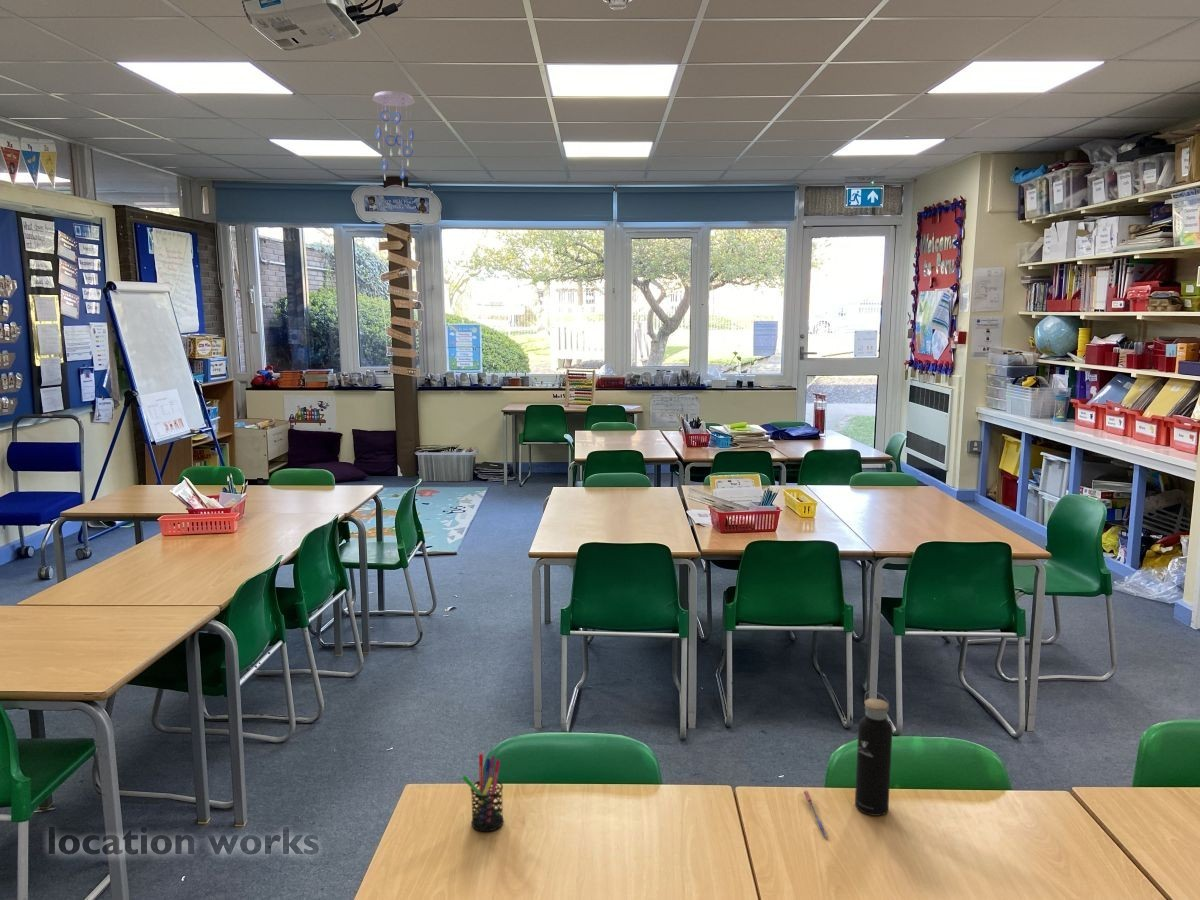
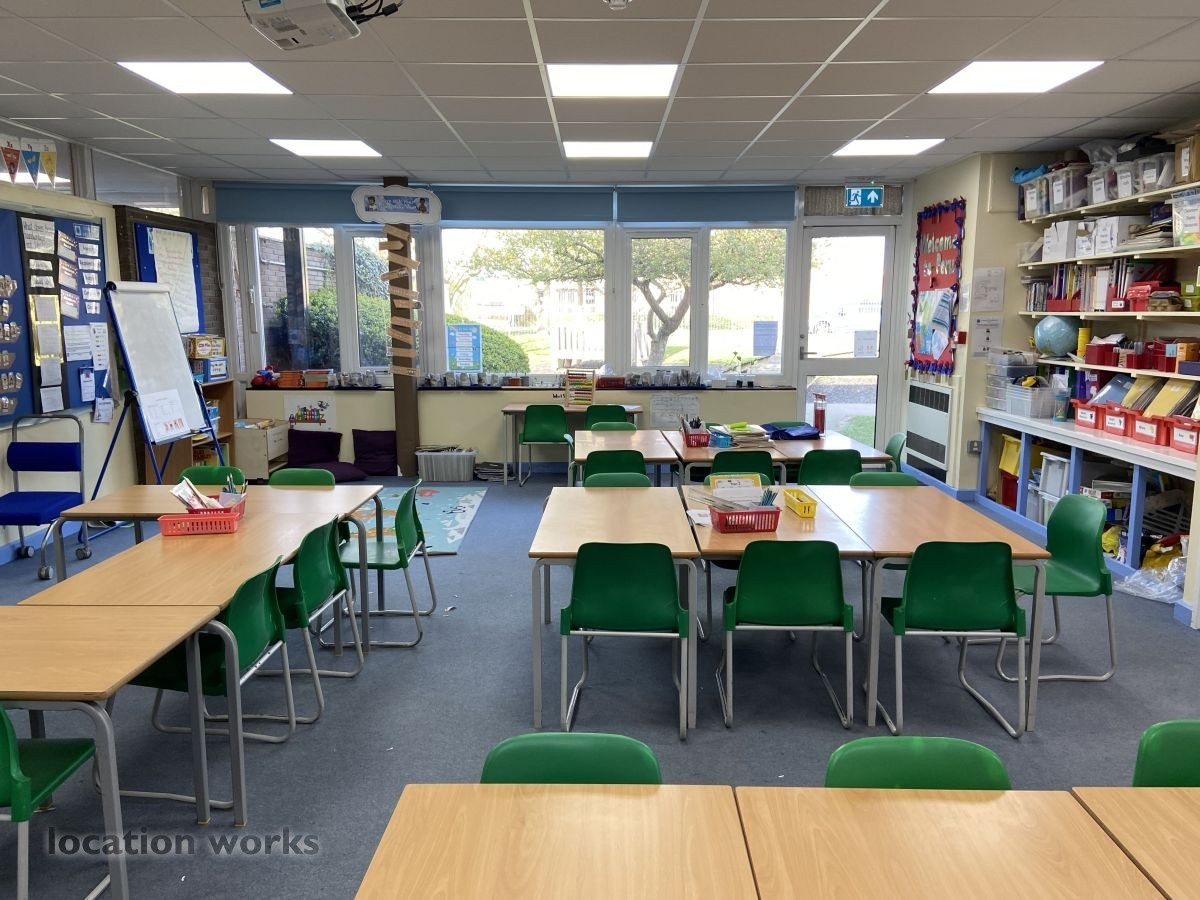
- water bottle [854,690,893,817]
- pen holder [461,752,505,833]
- pen [802,790,830,839]
- ceiling mobile [371,90,416,189]
